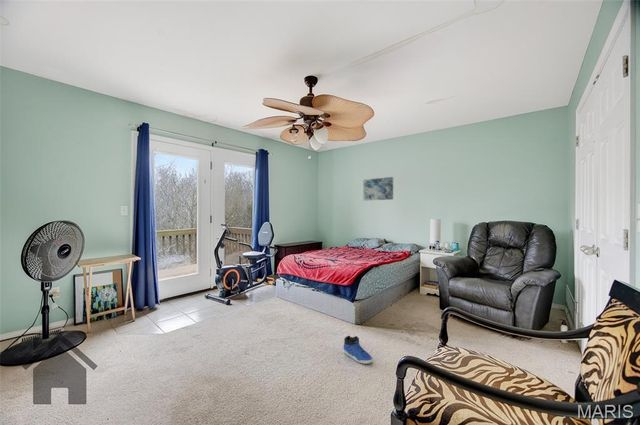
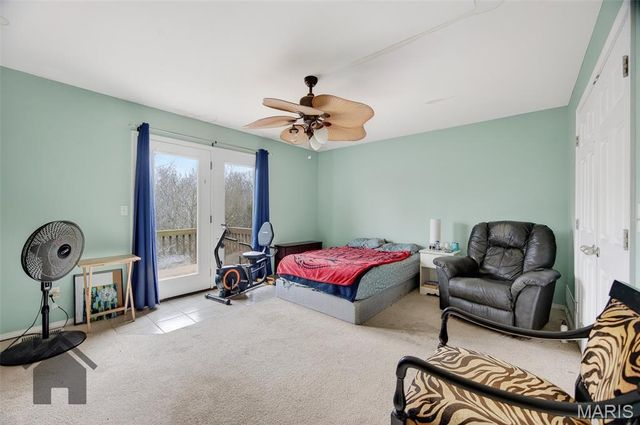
- sneaker [342,335,374,365]
- wall art [362,176,394,202]
